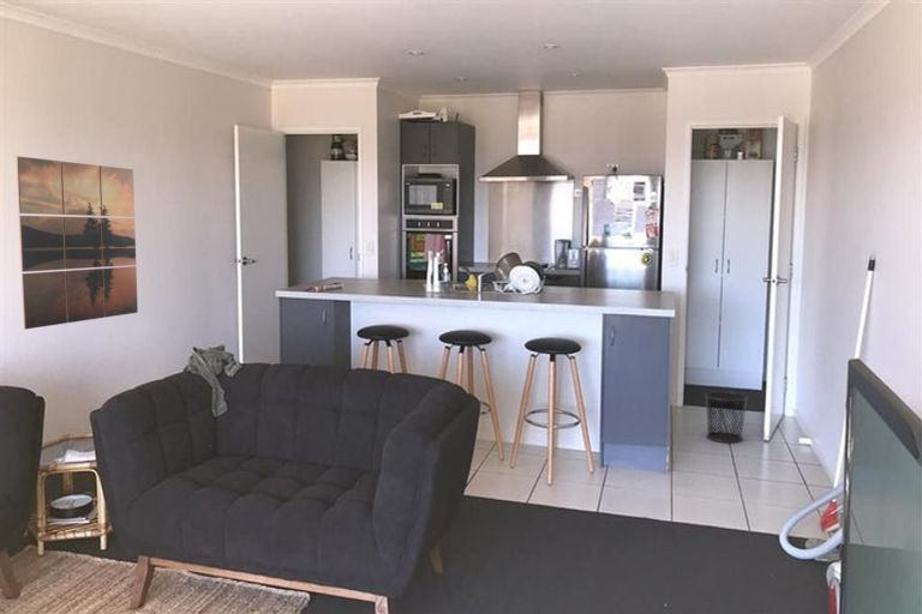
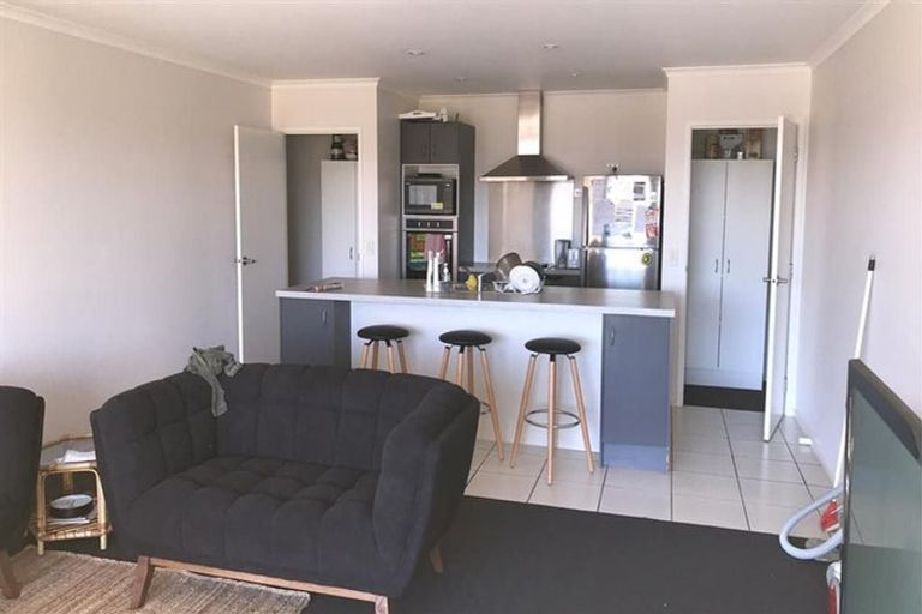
- wall art [16,155,139,330]
- waste bin [704,391,749,444]
